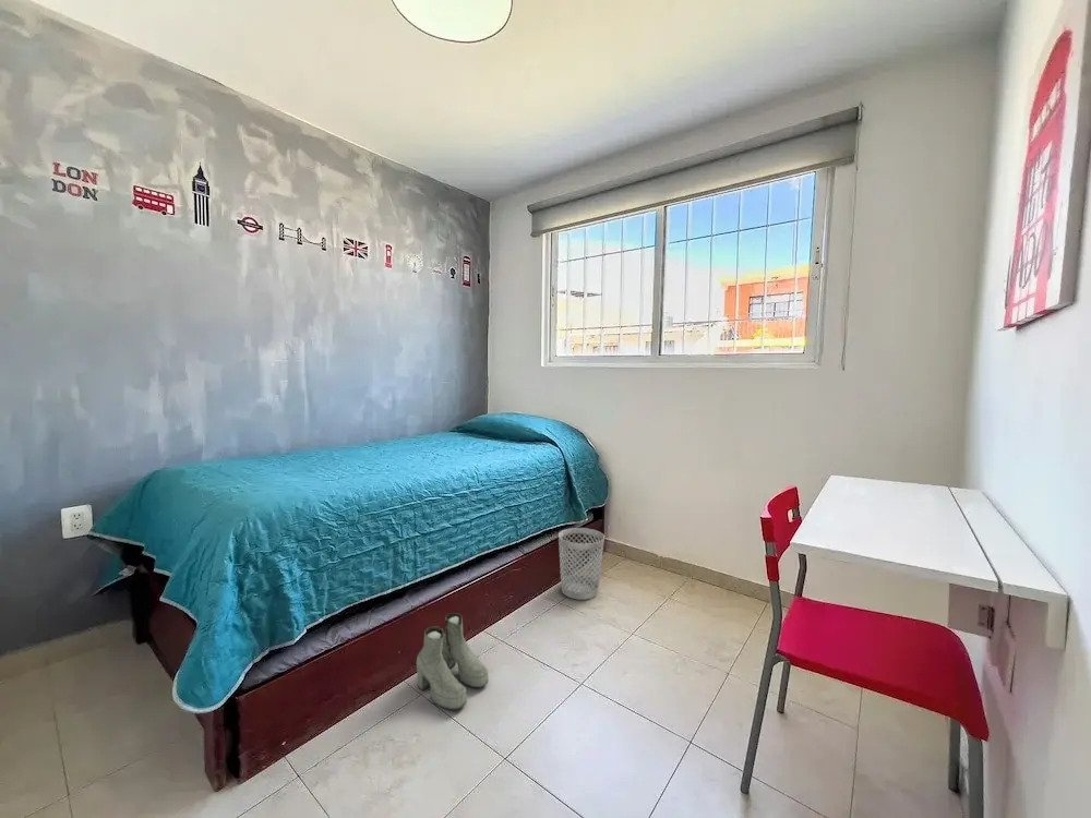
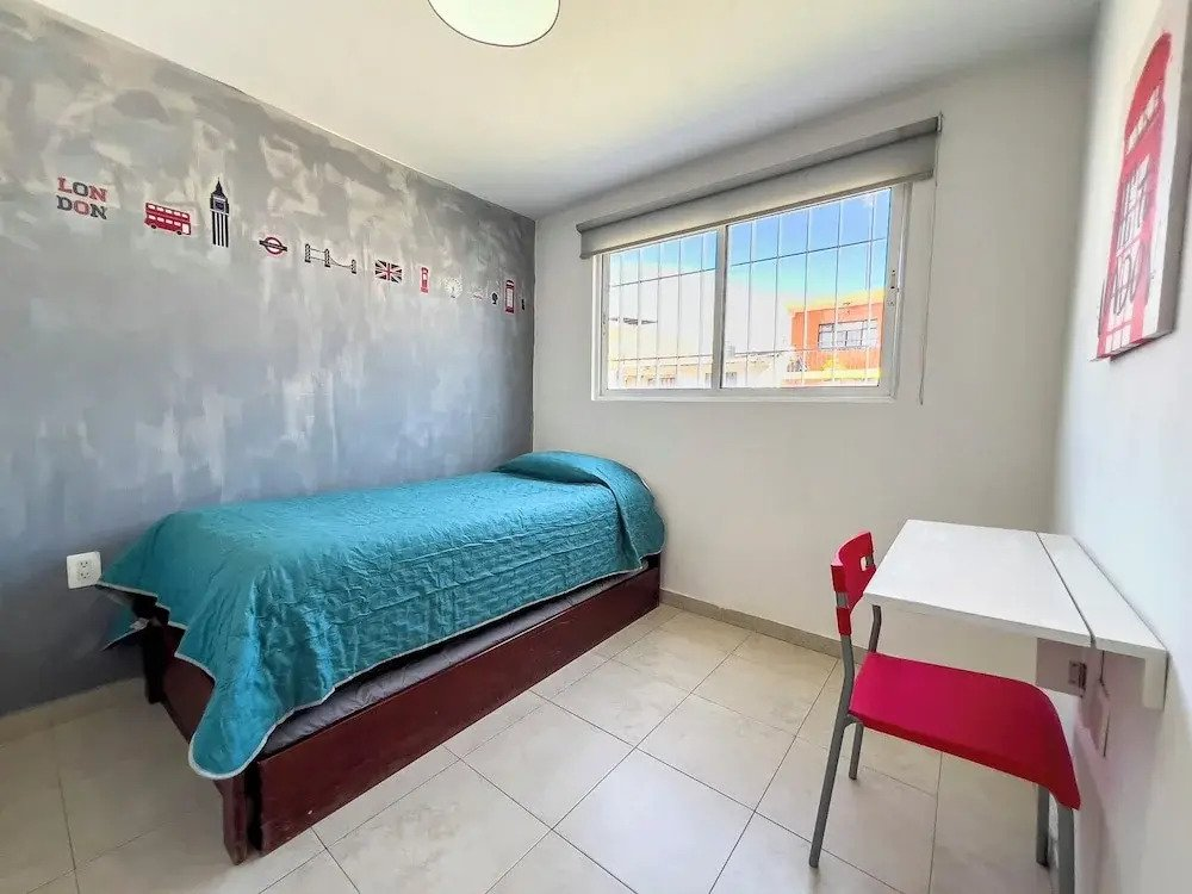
- boots [416,612,490,711]
- wastebasket [558,527,606,601]
